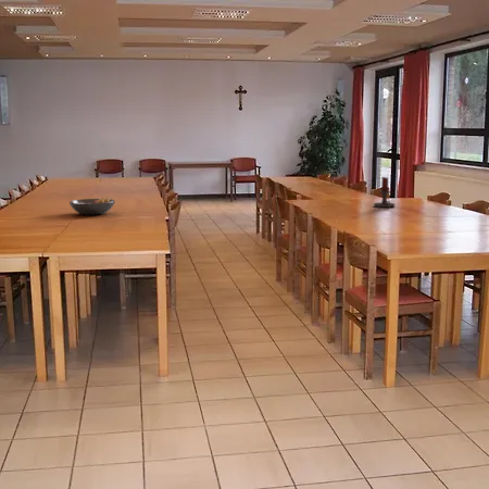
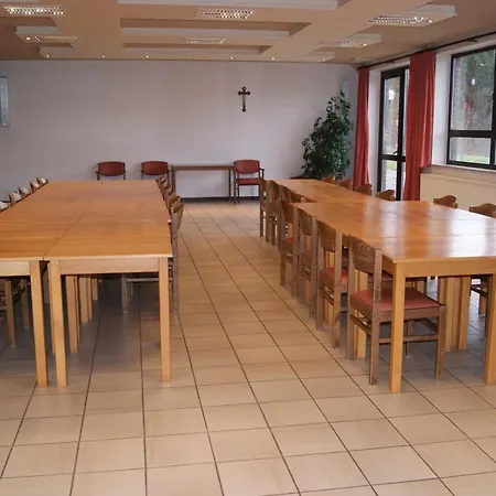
- candle holder [373,176,396,209]
- fruit bowl [67,196,116,216]
